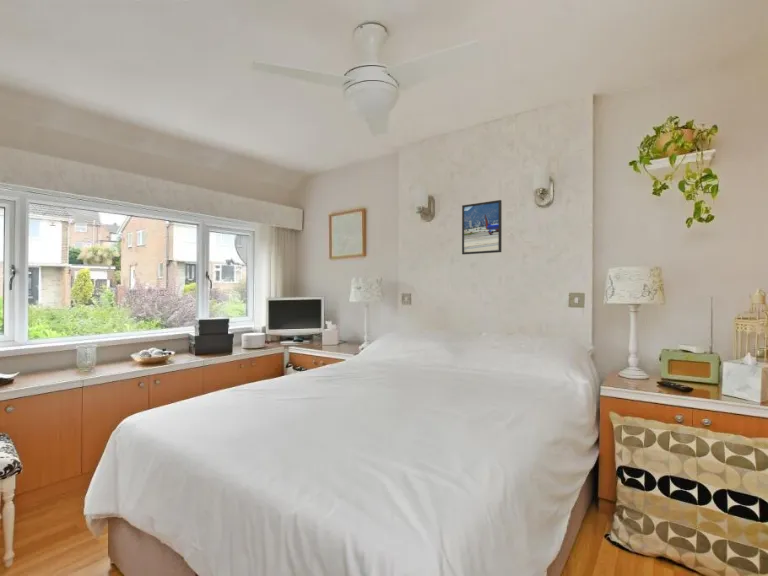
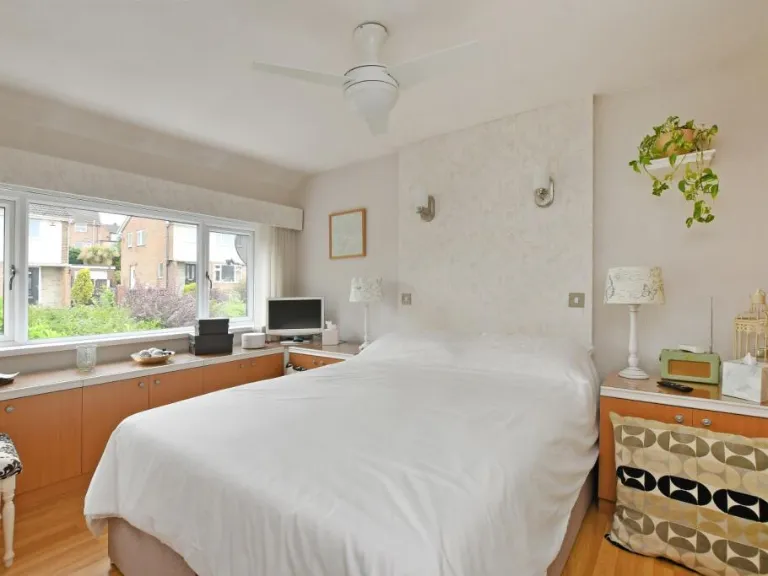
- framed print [461,199,503,255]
